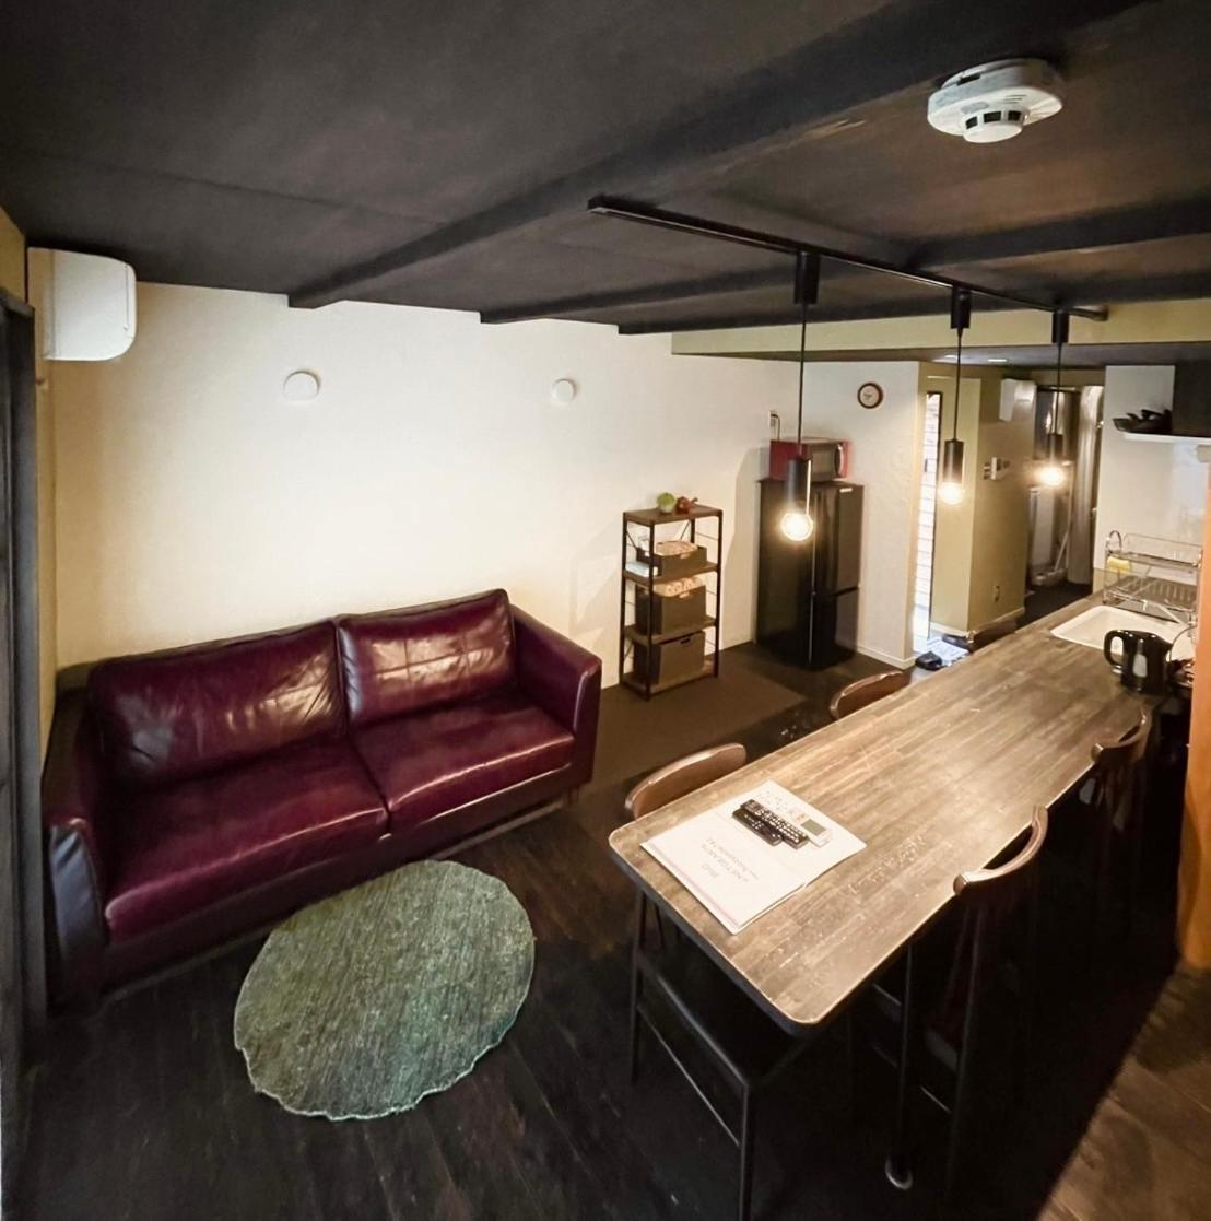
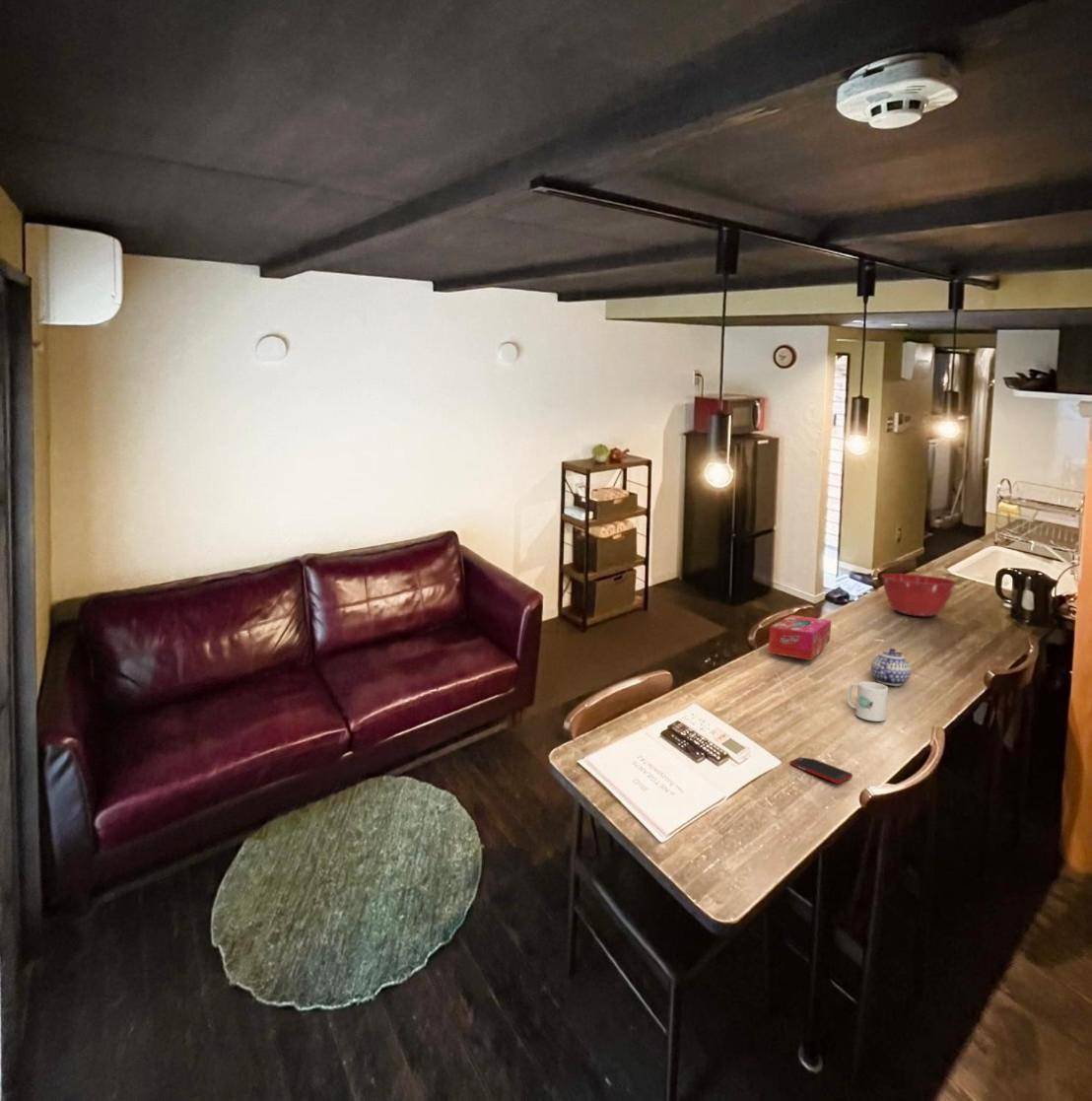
+ cell phone [789,756,853,785]
+ mug [847,681,889,723]
+ mixing bowl [880,573,958,617]
+ tissue box [768,614,832,661]
+ teapot [870,648,912,687]
